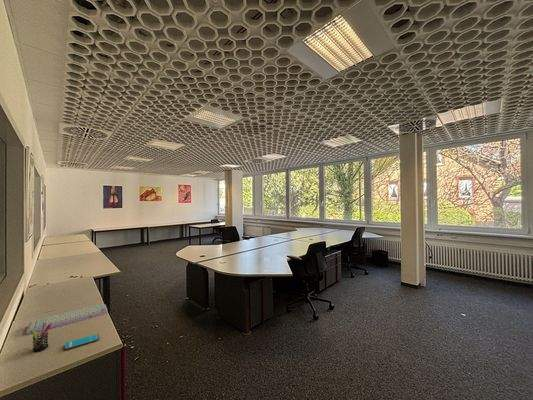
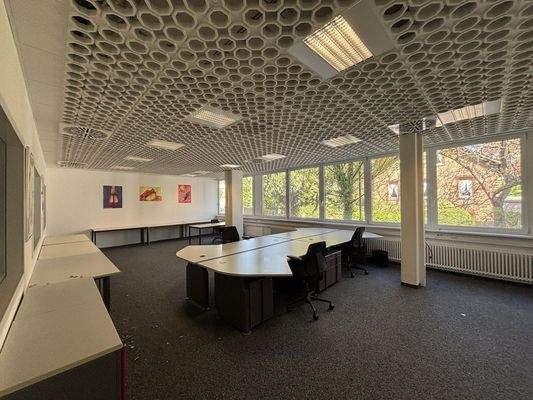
- keyboard [25,303,109,335]
- smartphone [64,333,100,351]
- pen holder [30,323,51,353]
